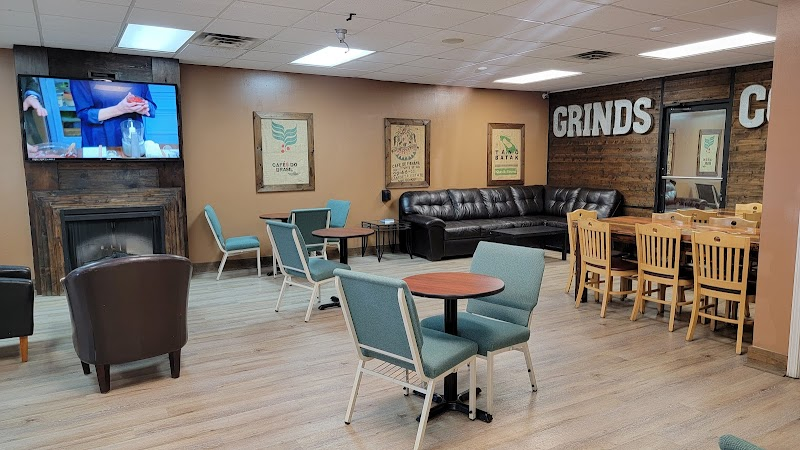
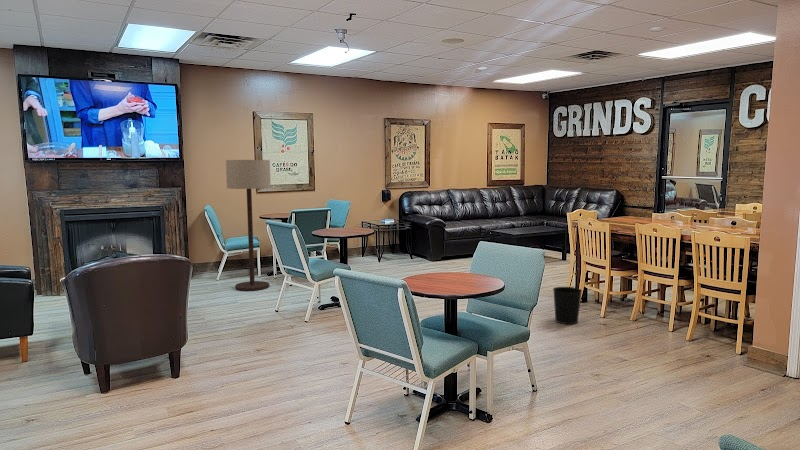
+ floor lamp [225,159,272,292]
+ wastebasket [552,286,583,325]
